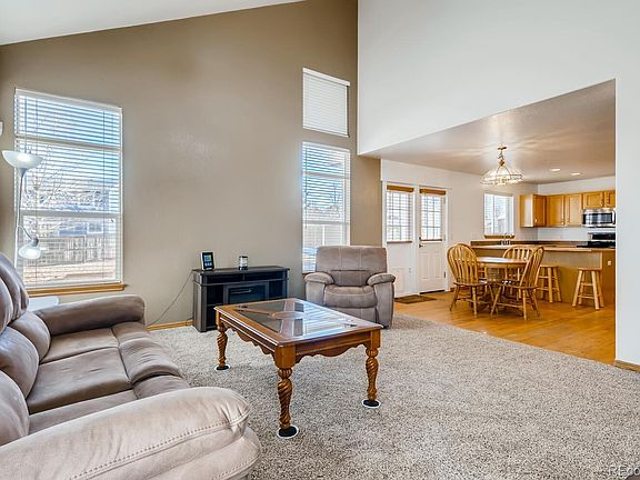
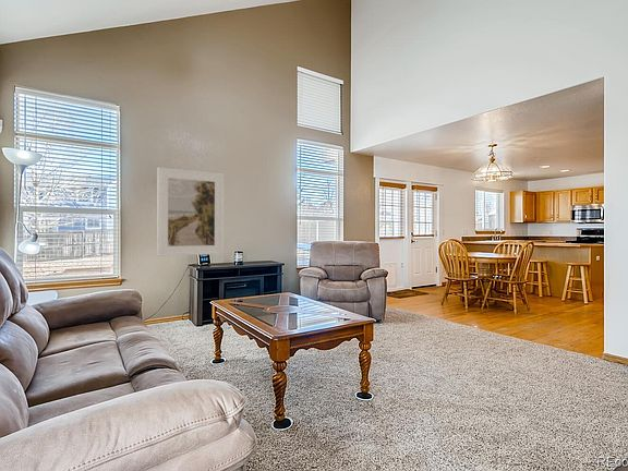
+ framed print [156,166,225,257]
